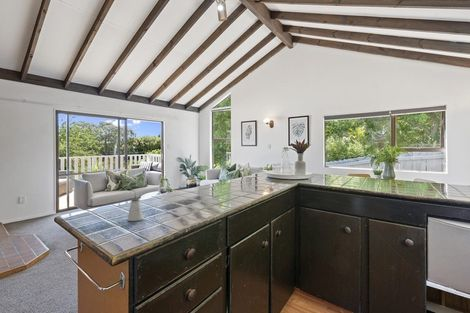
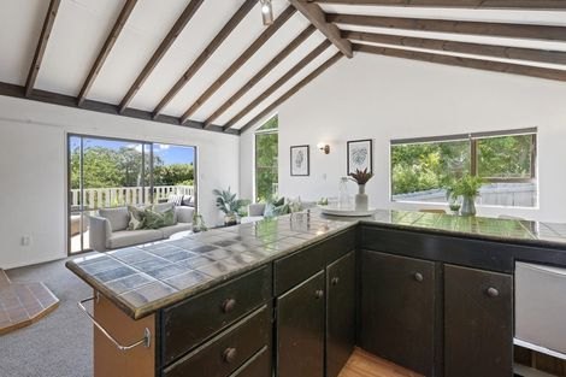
- saltshaker [126,197,144,222]
